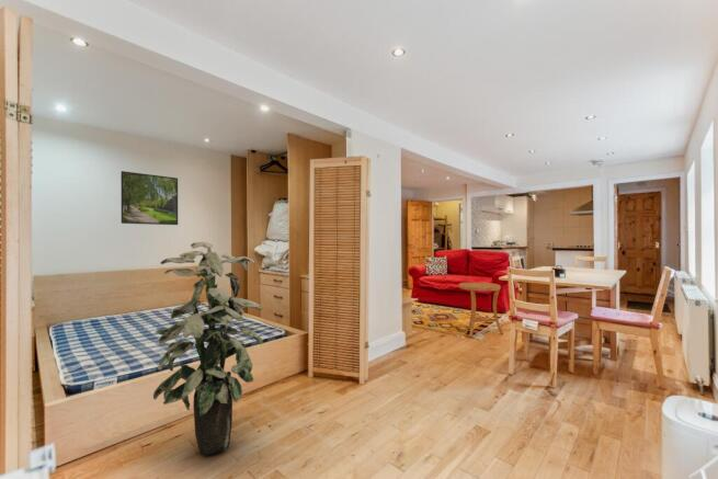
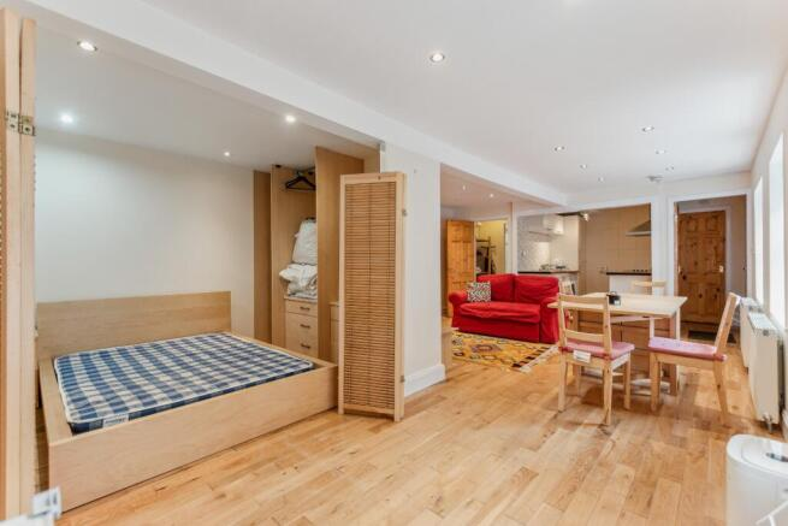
- side table [458,282,504,338]
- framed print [119,170,179,226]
- indoor plant [152,241,264,456]
